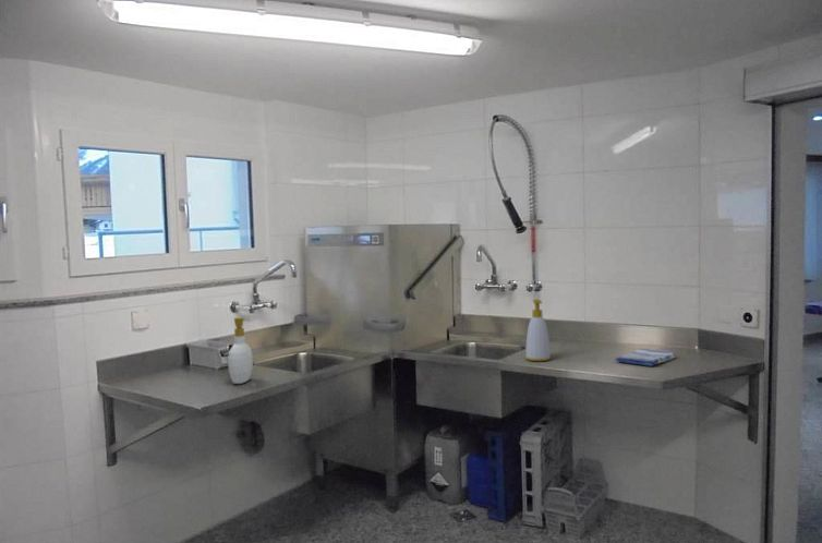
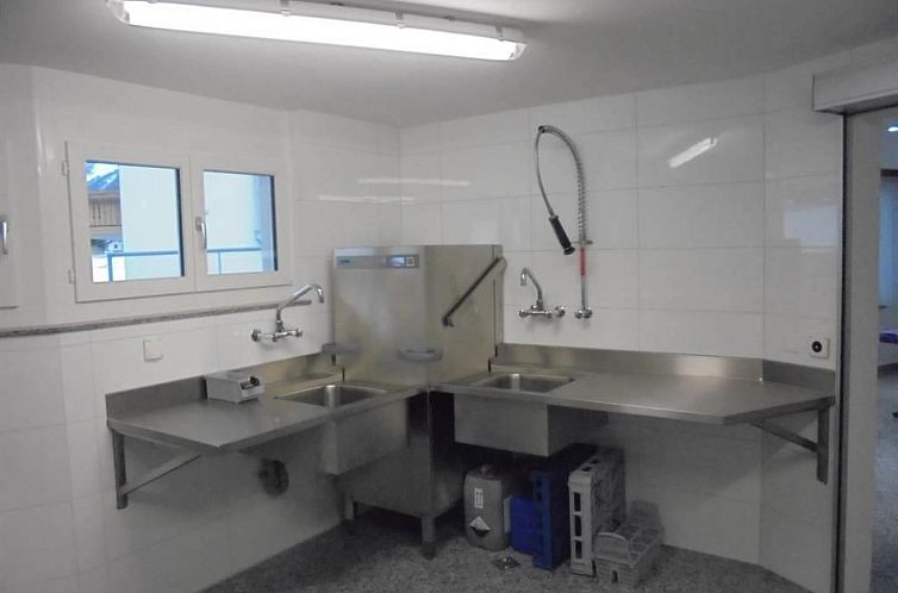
- soap bottle [227,316,254,385]
- soap bottle [524,298,552,362]
- dish towel [614,348,678,367]
